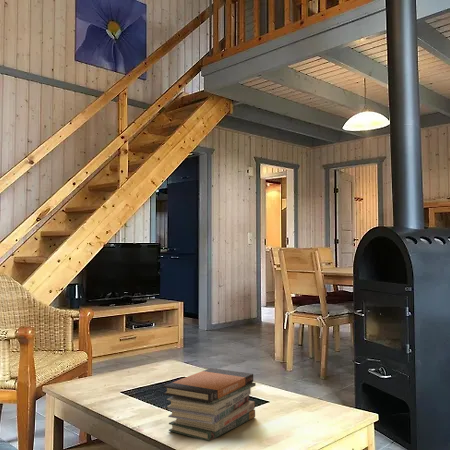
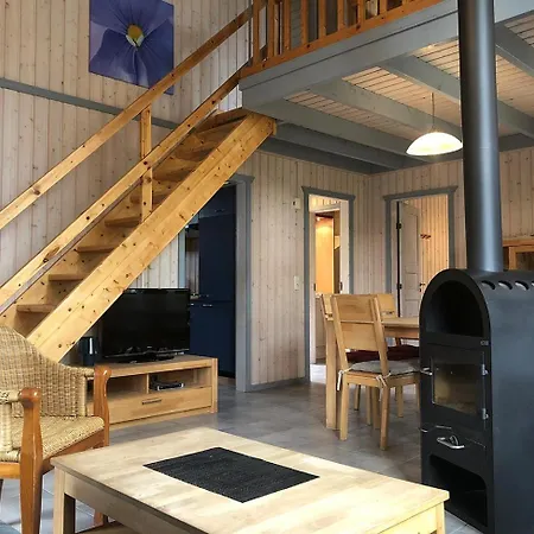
- book stack [162,367,257,442]
